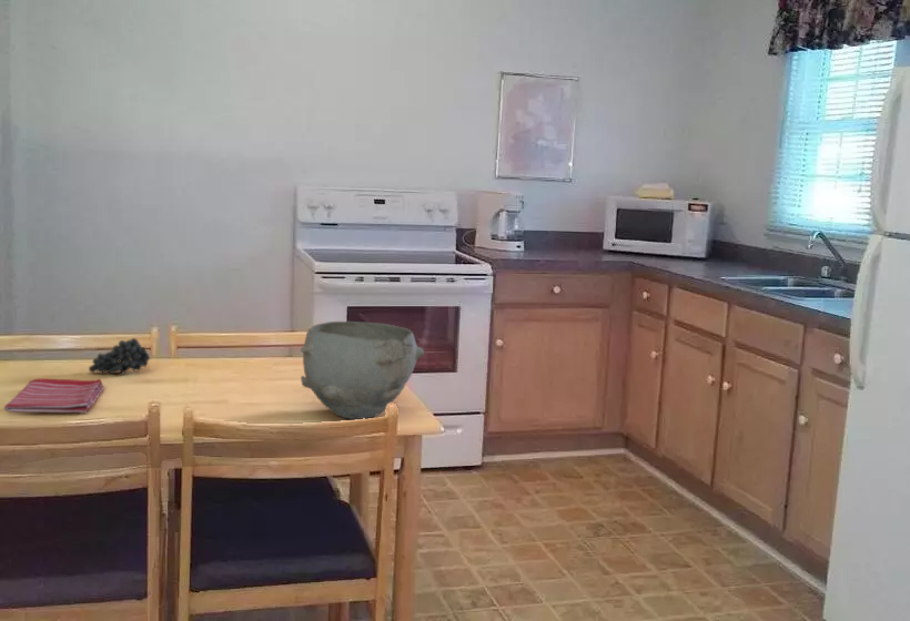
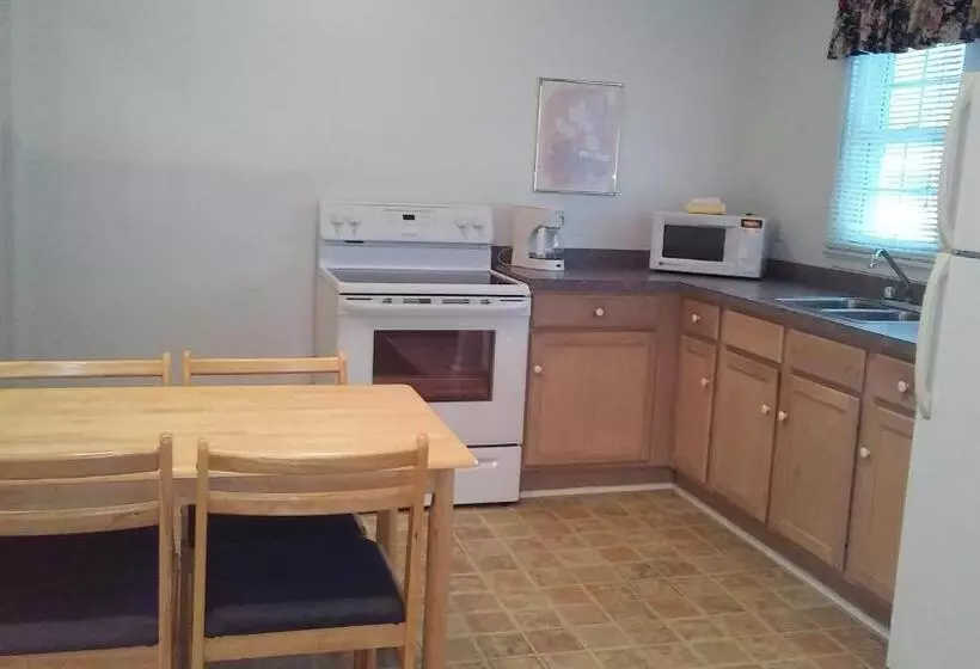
- bowl [300,320,425,420]
- fruit [88,337,151,375]
- dish towel [3,378,105,414]
